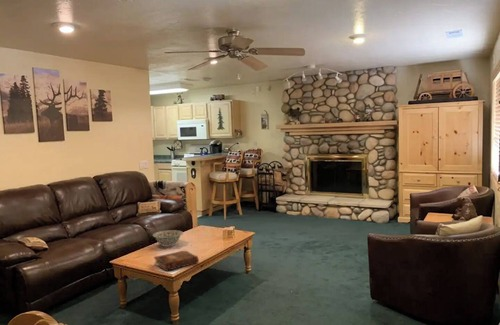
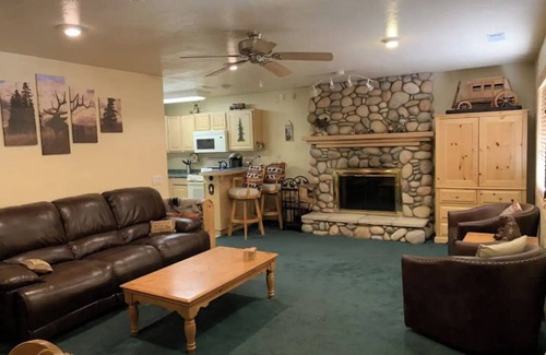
- book [153,249,200,272]
- decorative bowl [152,229,184,248]
